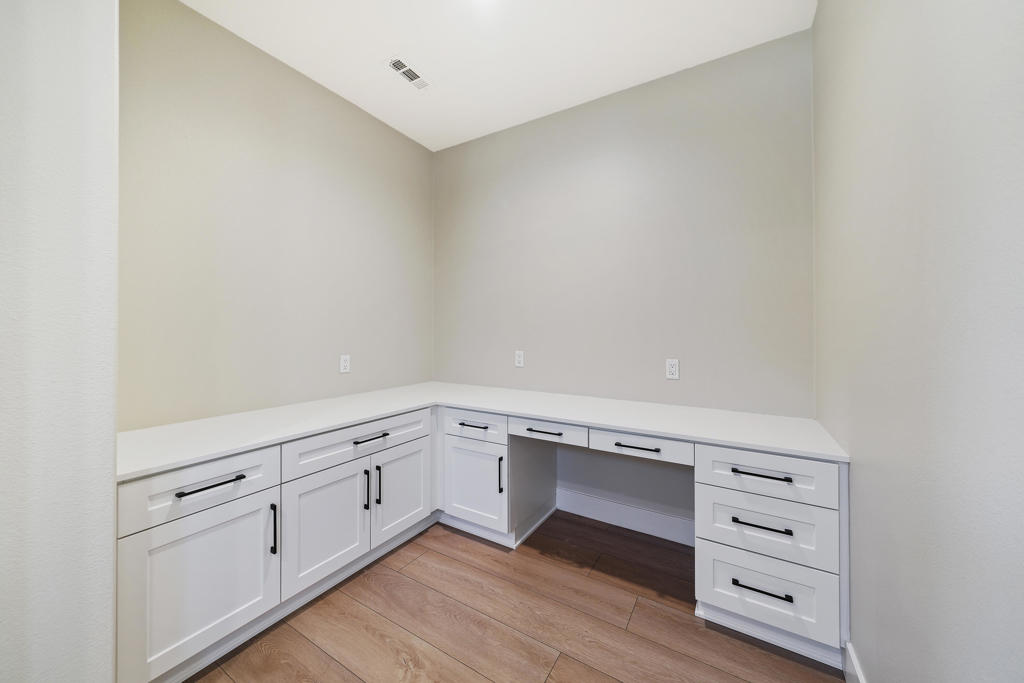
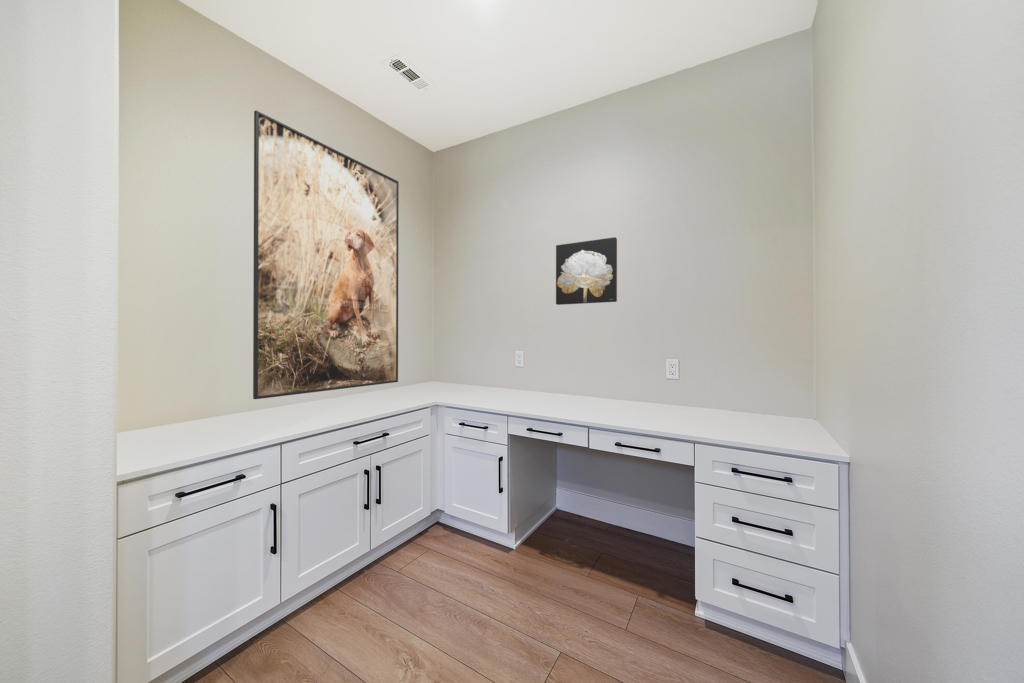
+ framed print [252,109,400,400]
+ wall art [555,236,618,306]
